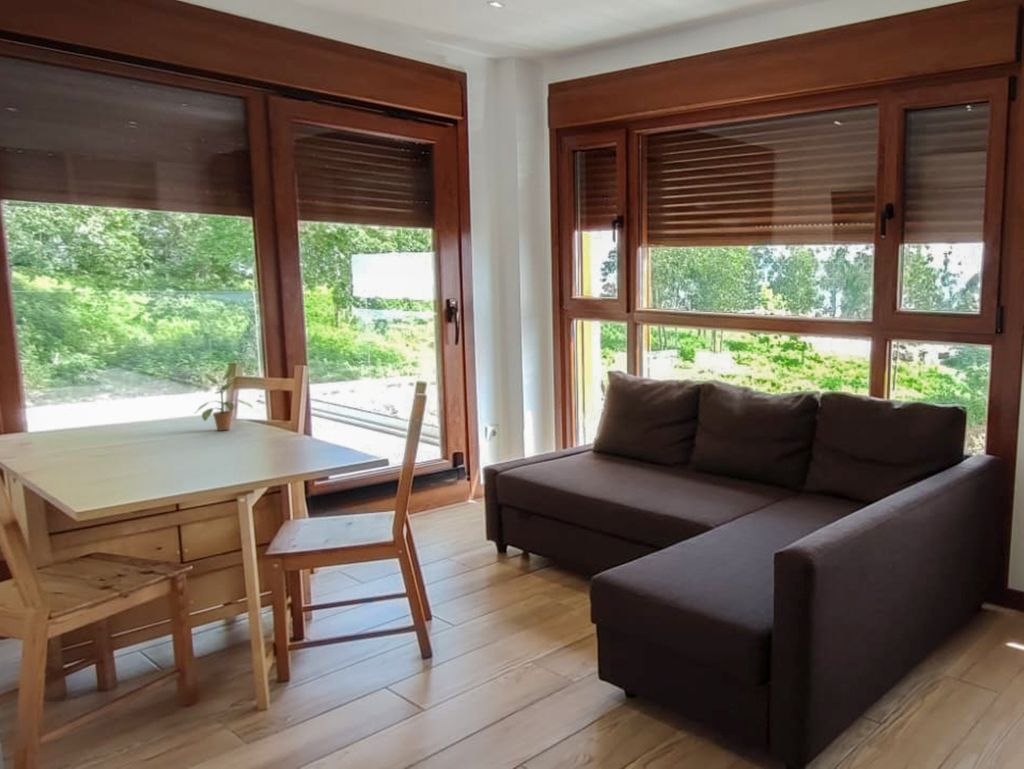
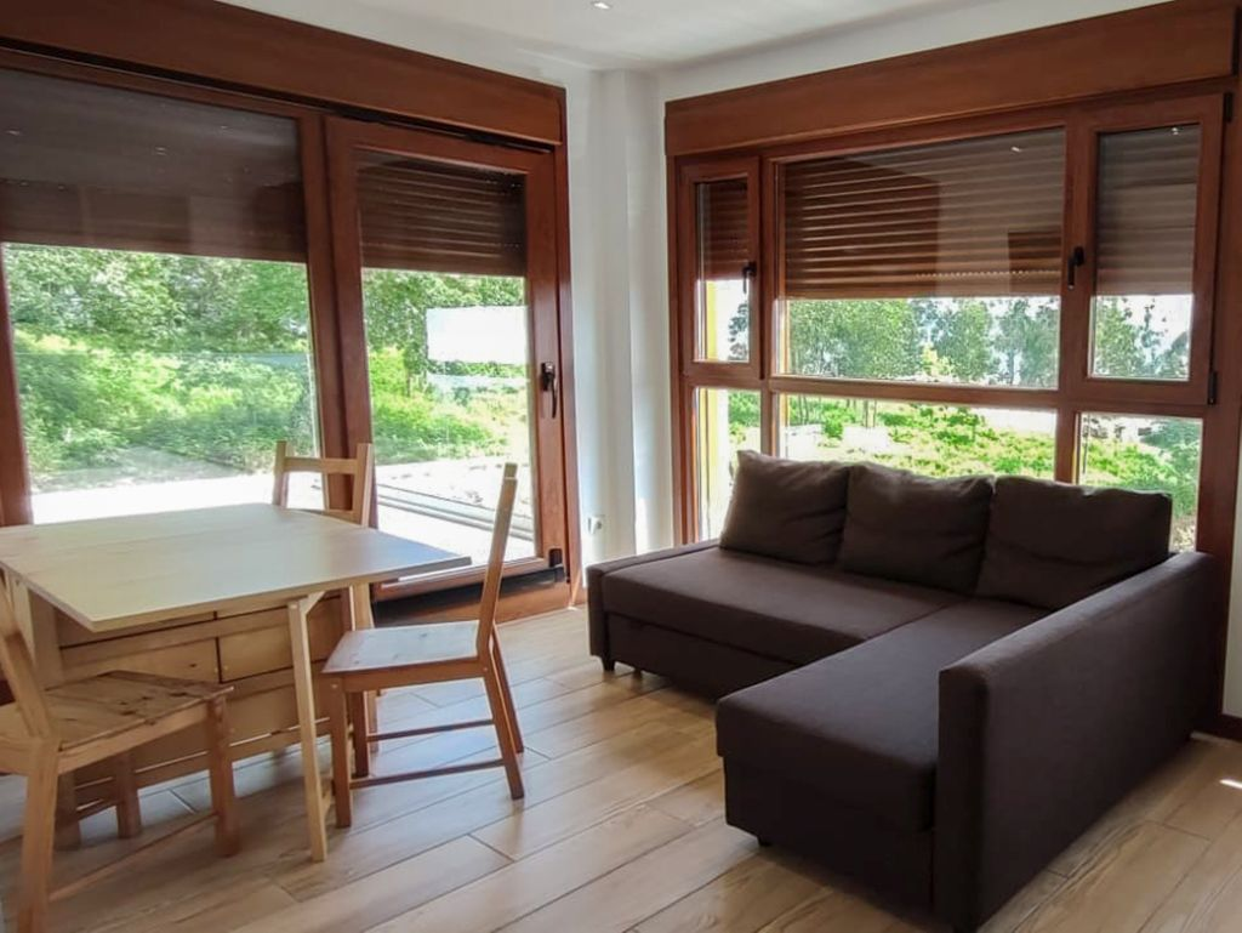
- potted plant [195,364,254,432]
